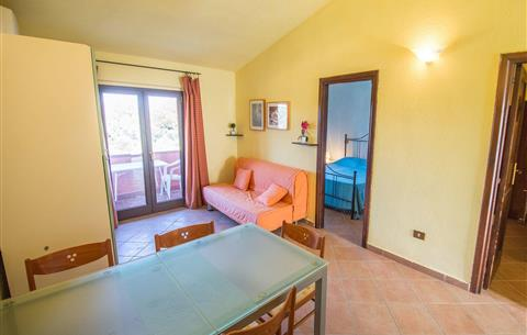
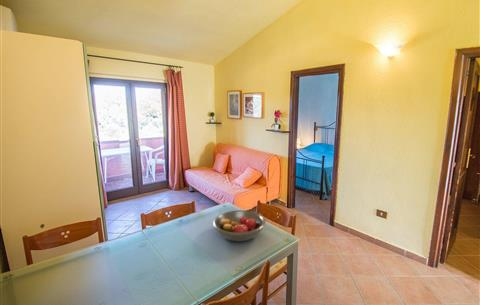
+ fruit bowl [212,209,266,242]
